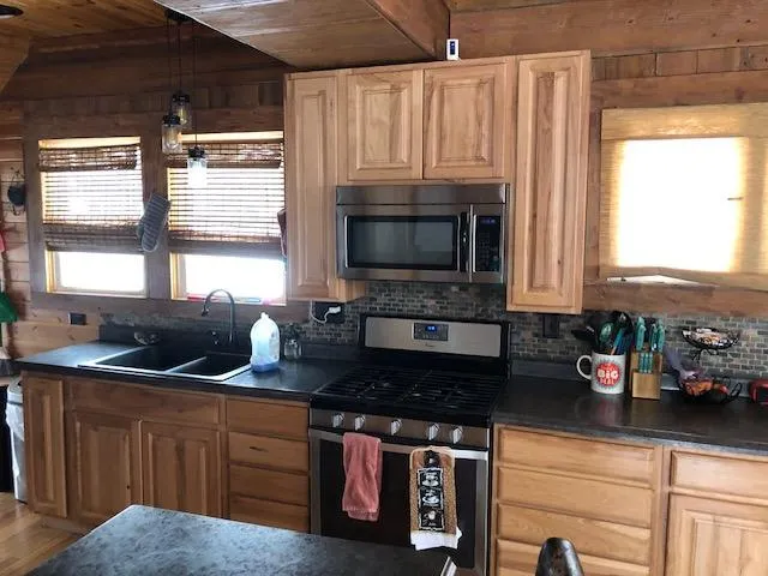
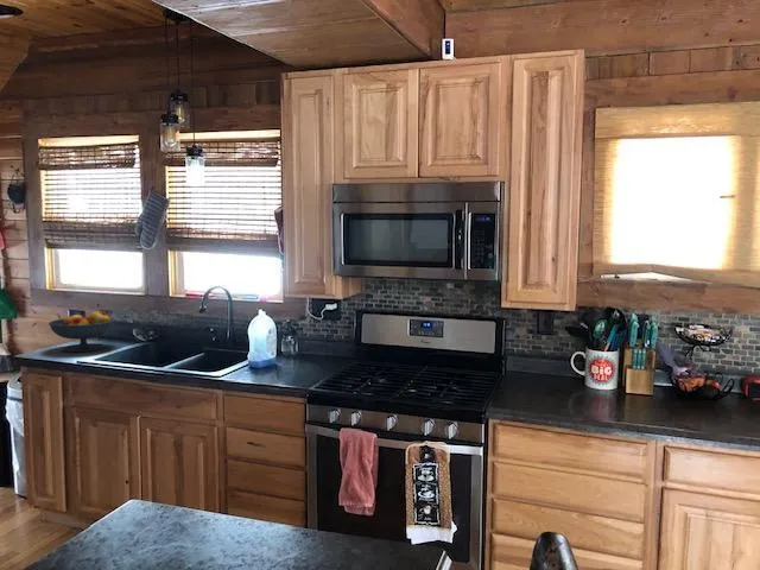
+ fruit bowl [48,310,116,353]
